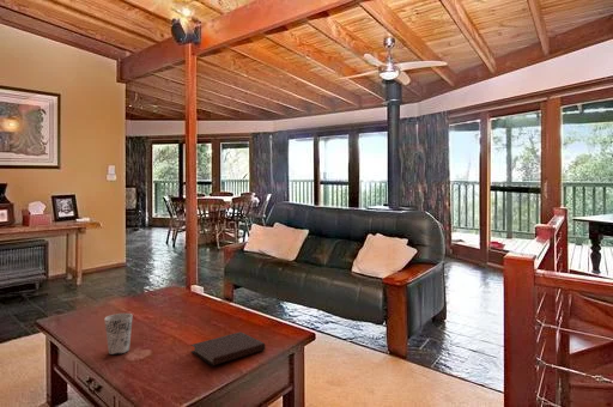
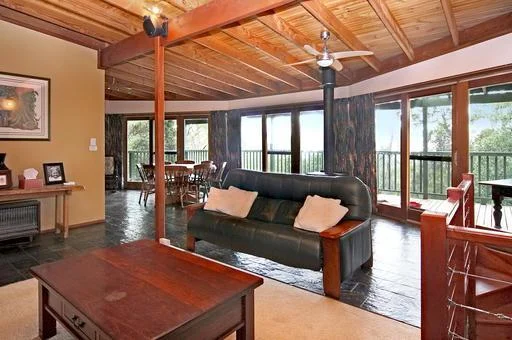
- cup [103,312,134,356]
- notebook [190,330,266,366]
